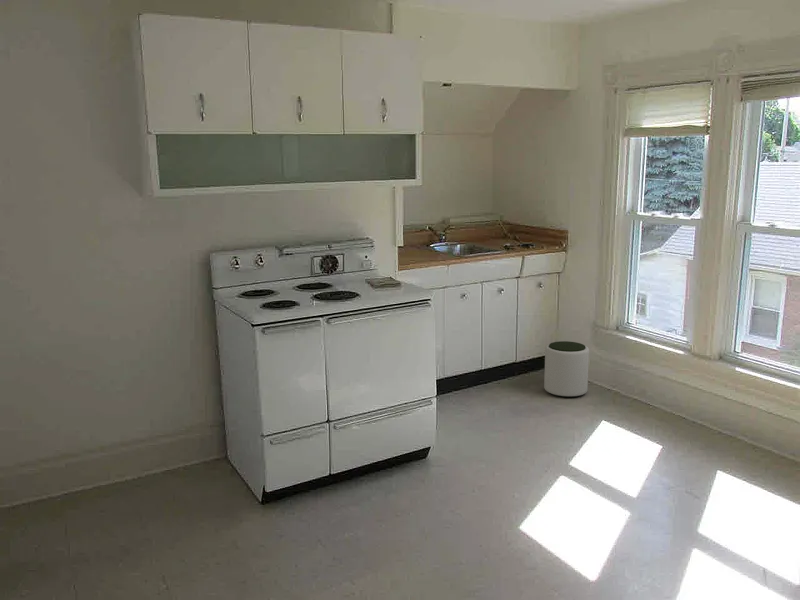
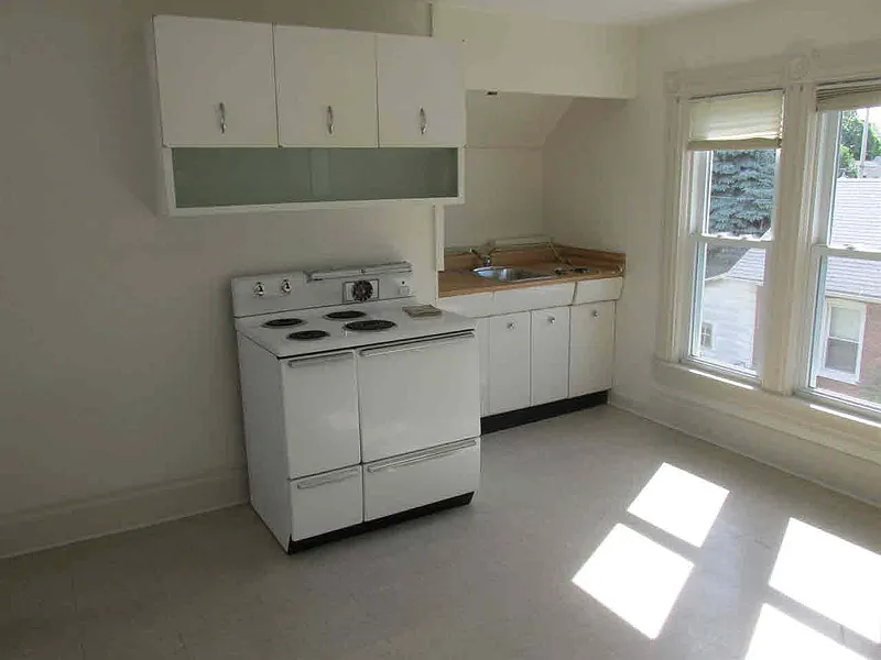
- plant pot [543,340,590,398]
